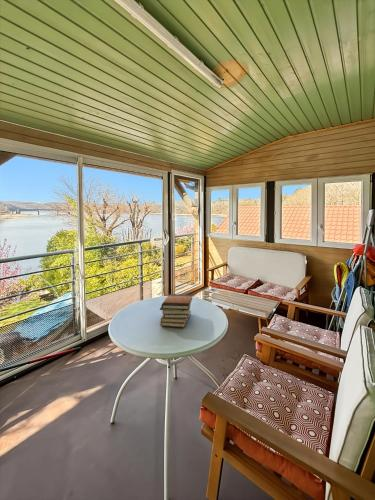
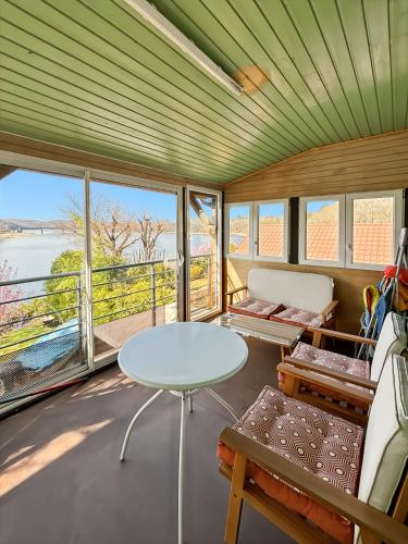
- book stack [159,293,193,328]
